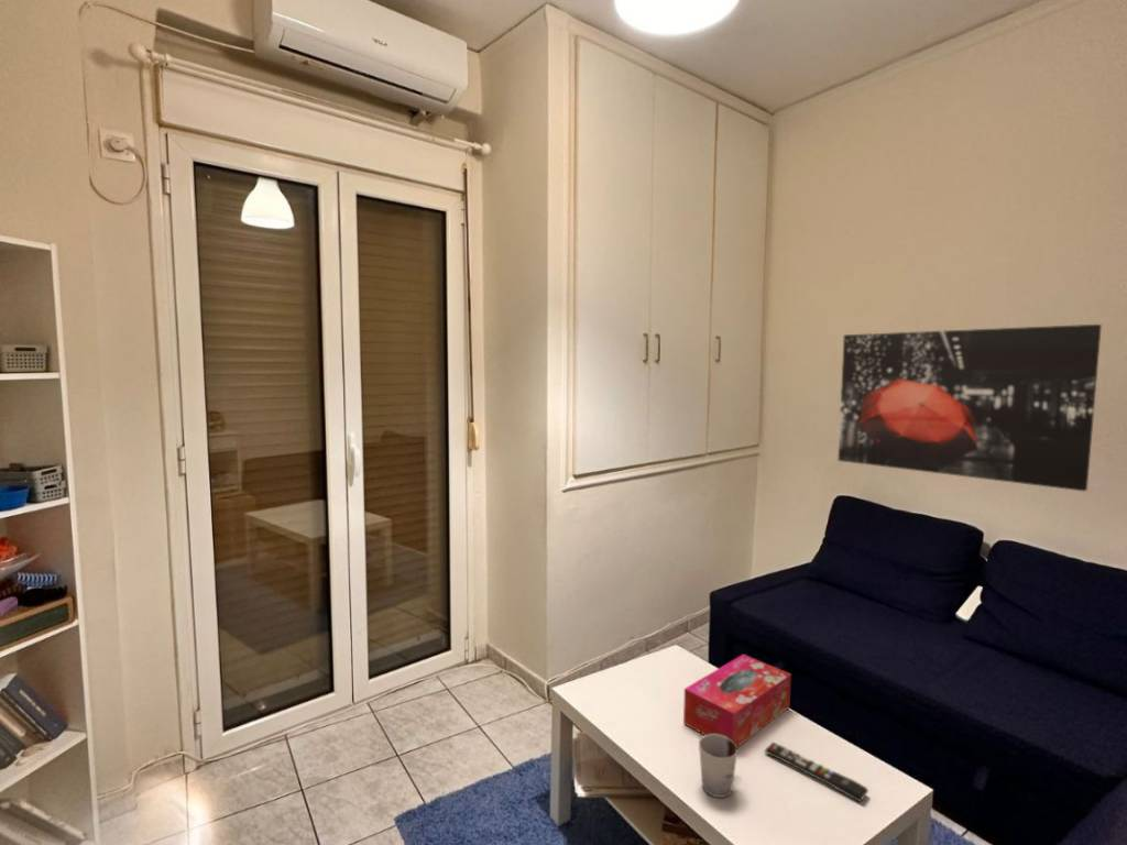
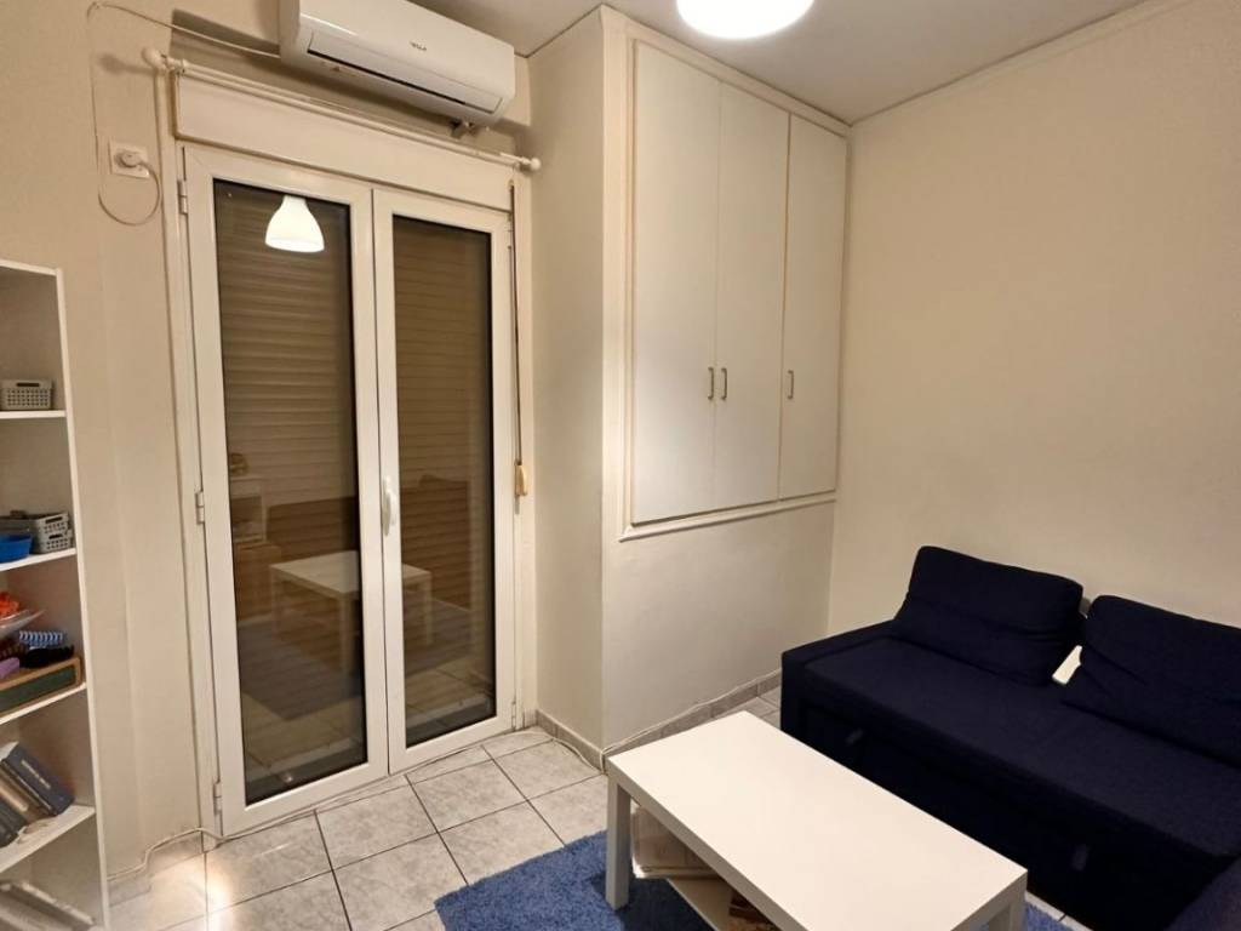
- tissue box [682,654,792,748]
- remote control [764,740,869,803]
- cup [698,734,738,799]
- wall art [836,323,1103,492]
